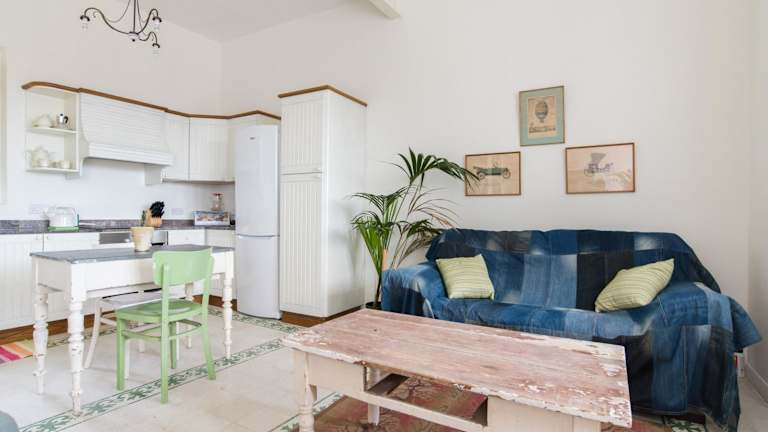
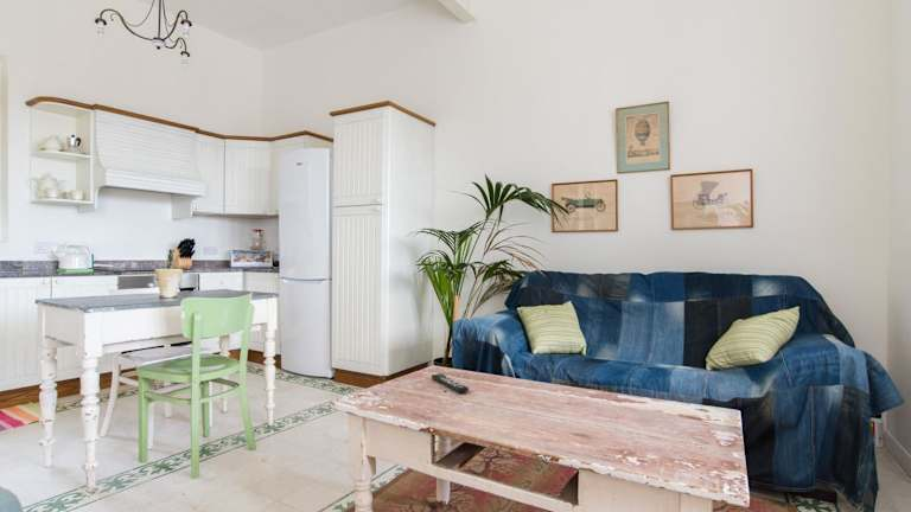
+ remote control [431,372,470,393]
